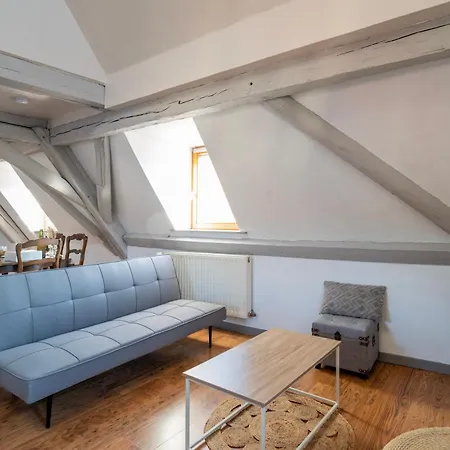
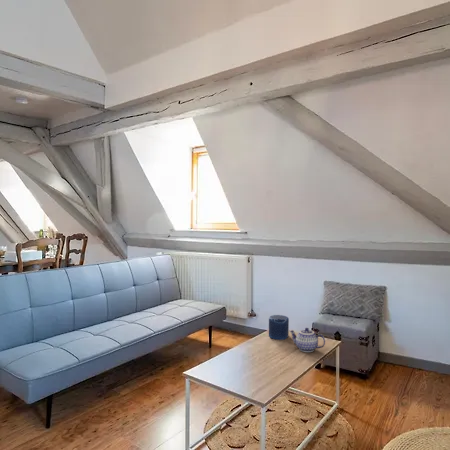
+ teapot [289,327,326,353]
+ candle [268,314,290,341]
